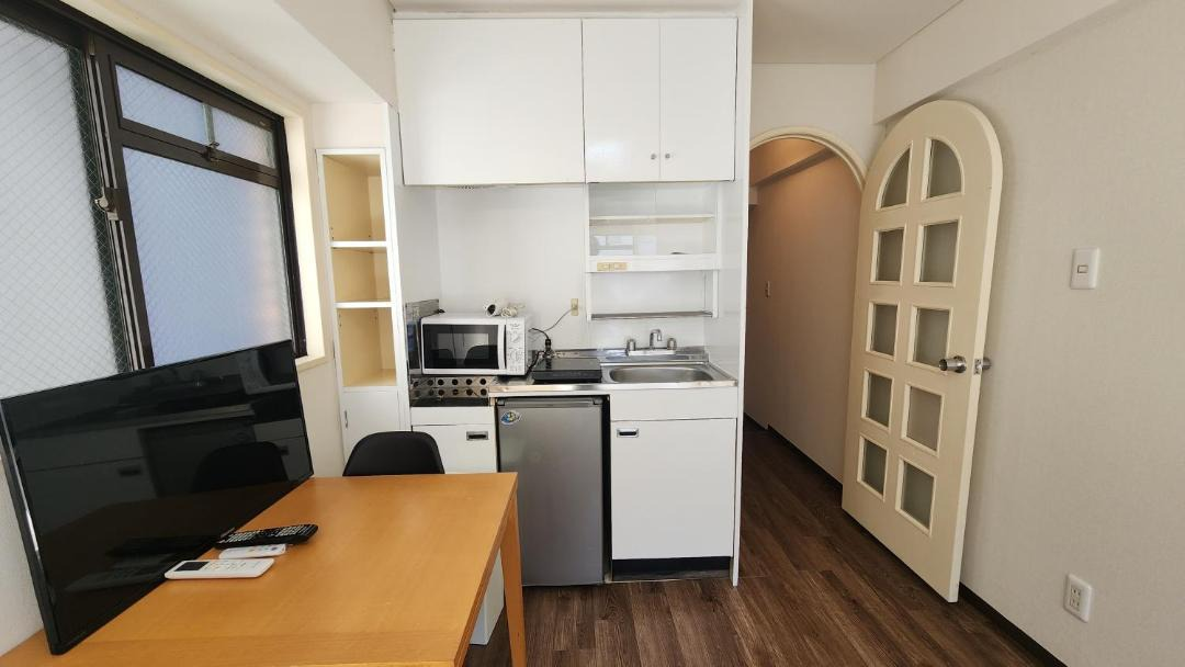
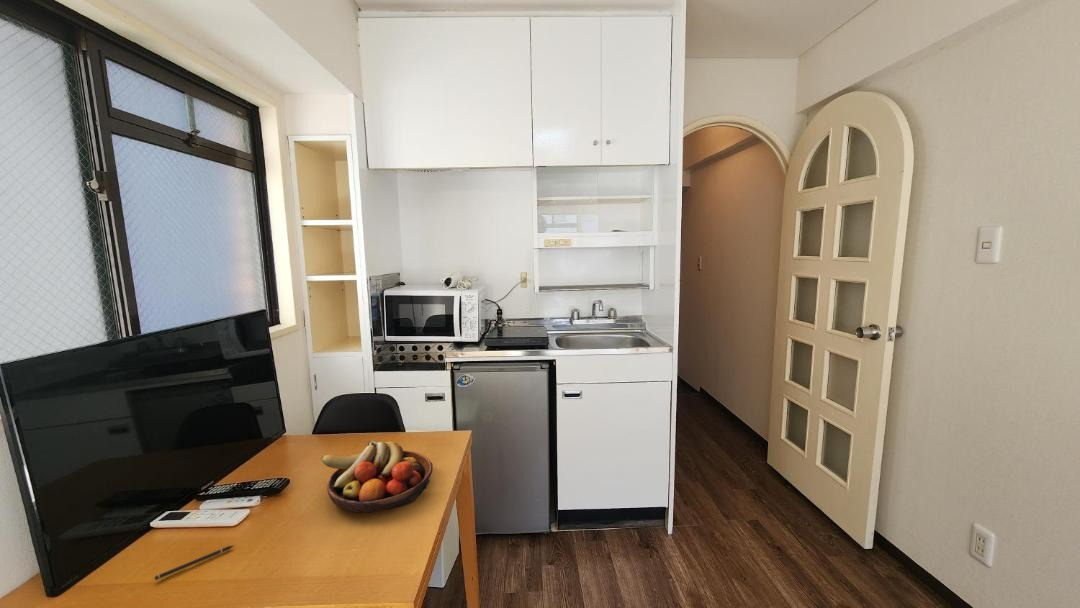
+ fruit bowl [320,439,434,513]
+ pen [154,544,236,581]
